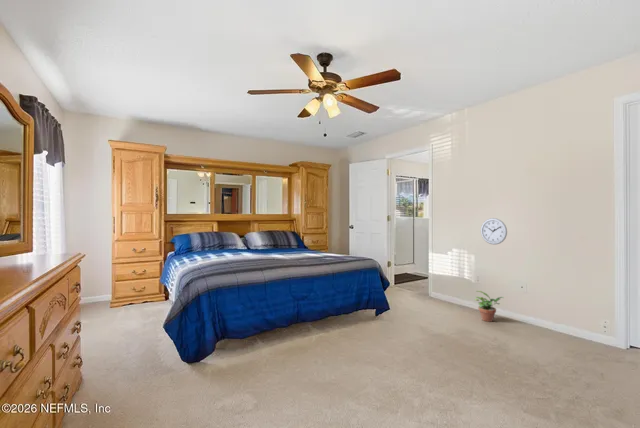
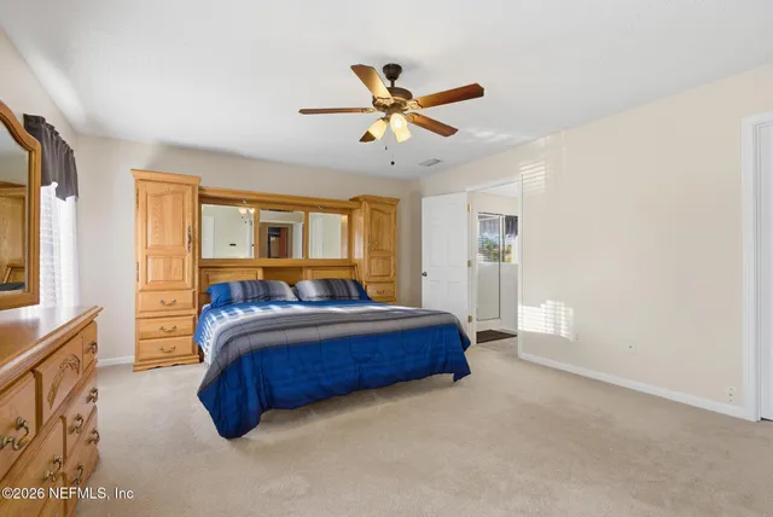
- wall clock [480,217,508,246]
- potted plant [474,290,505,323]
